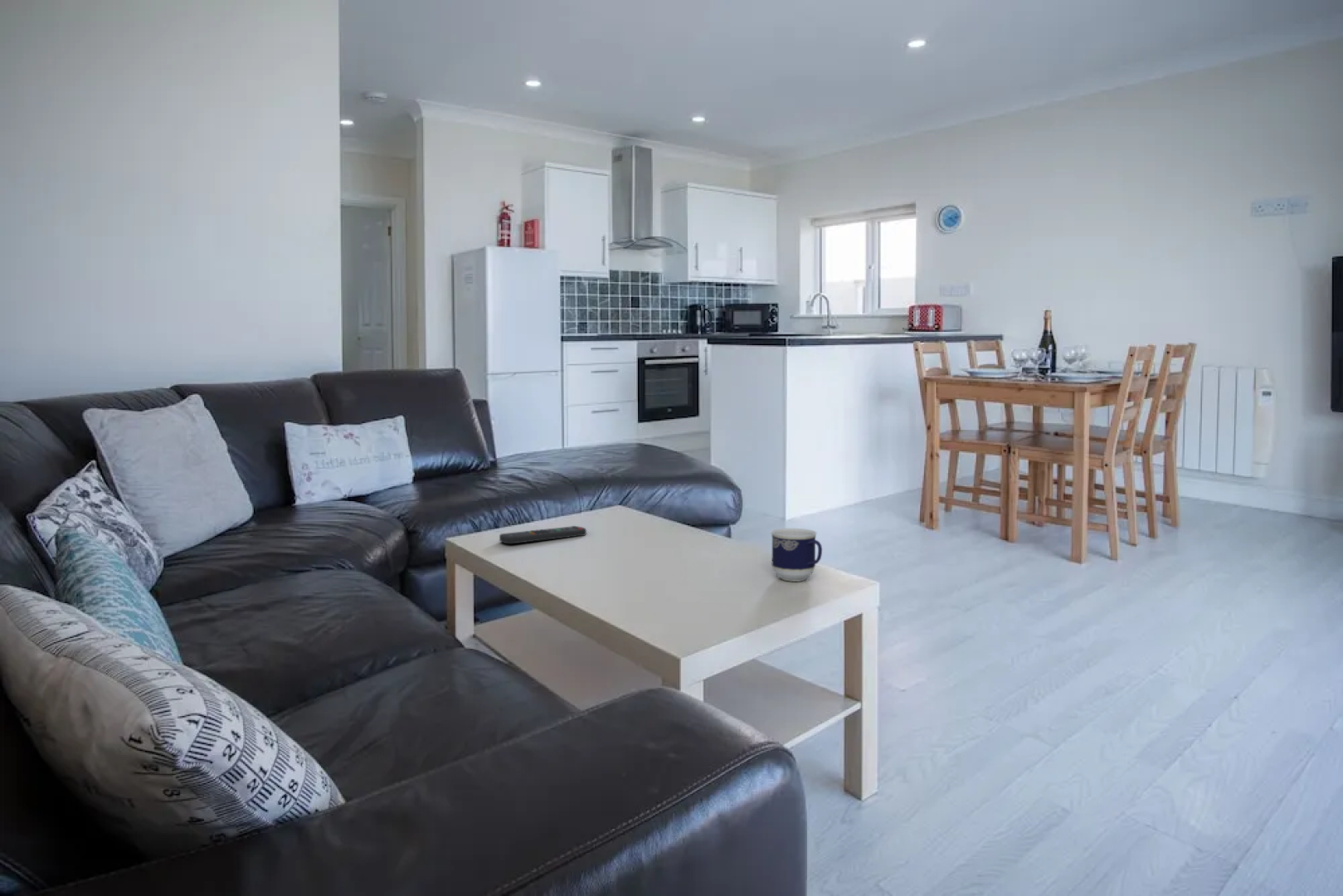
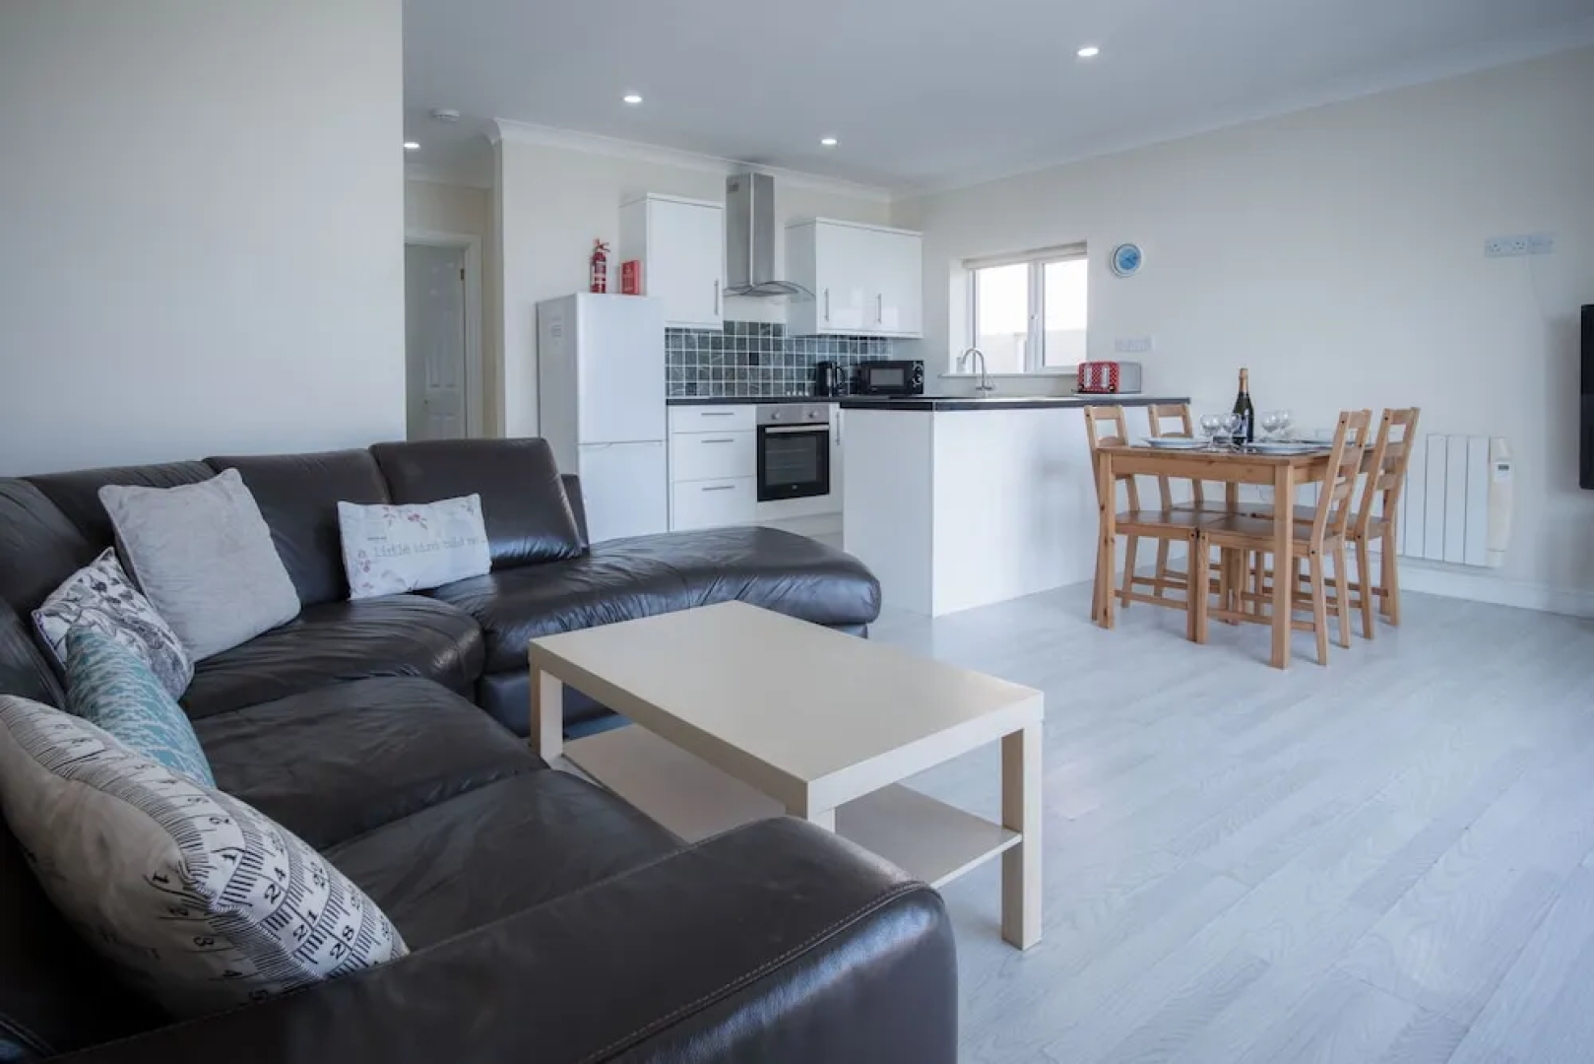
- cup [770,528,823,582]
- remote control [499,525,587,545]
